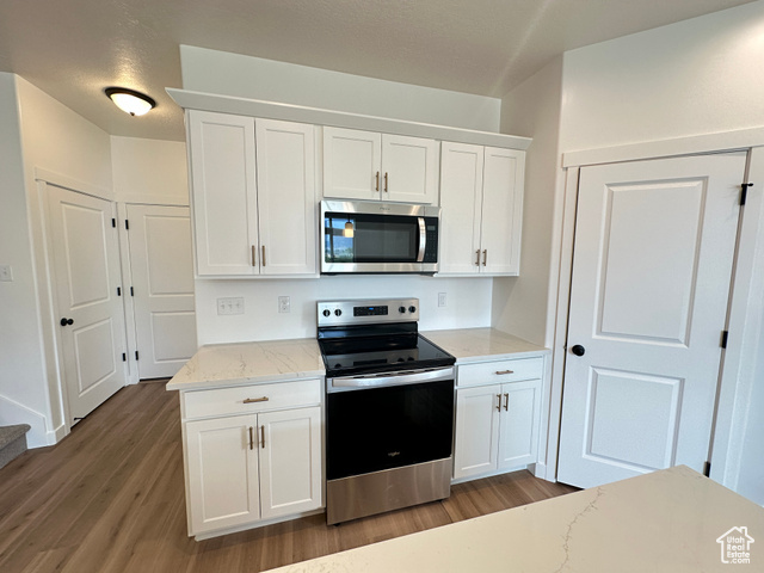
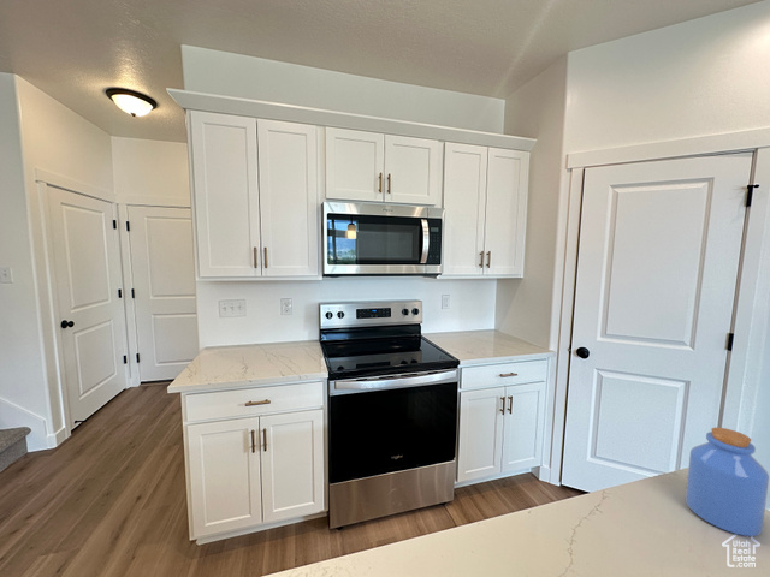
+ jar [685,427,770,537]
